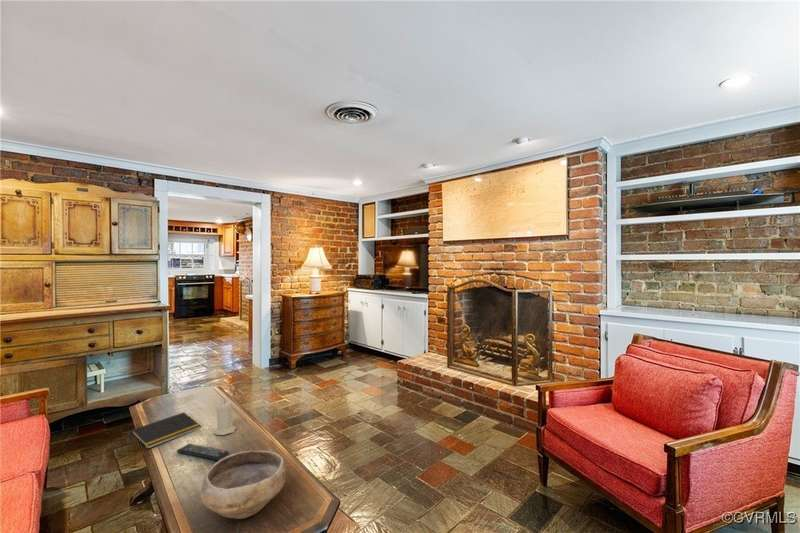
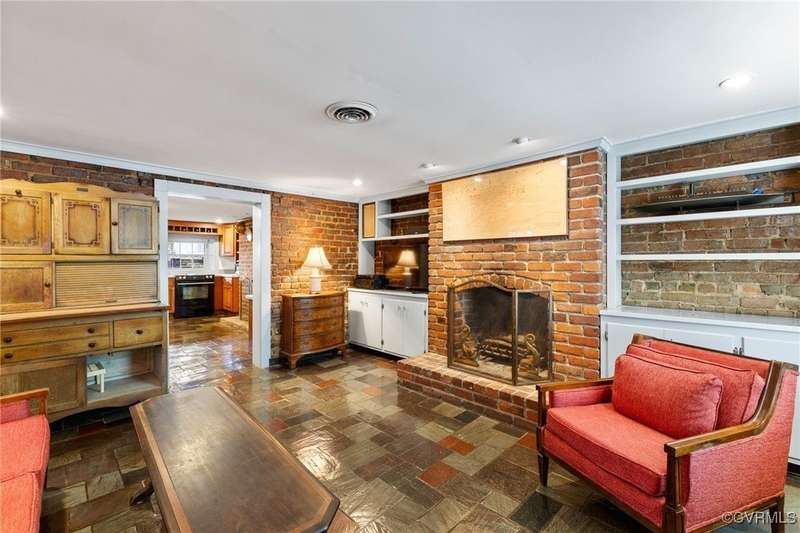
- bowl [200,449,287,520]
- notepad [129,411,202,450]
- candle [213,400,237,436]
- remote control [176,443,230,461]
